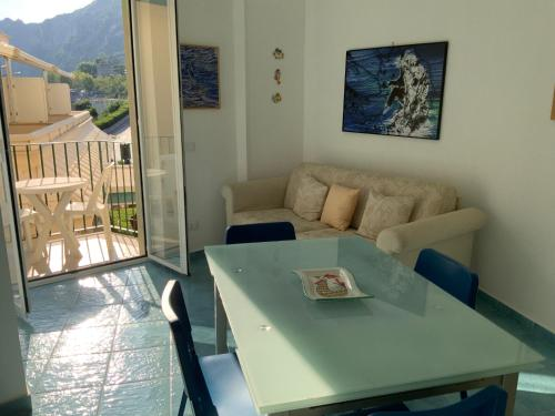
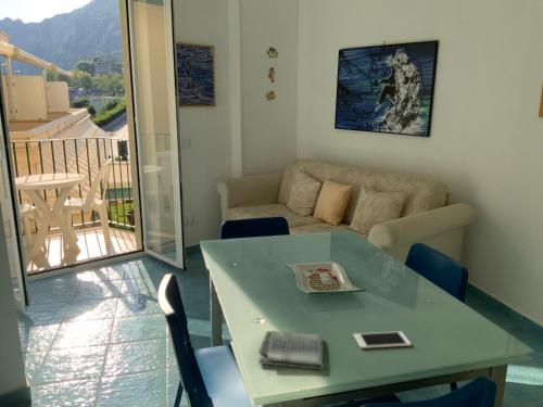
+ dish towel [257,329,325,370]
+ cell phone [352,330,413,349]
